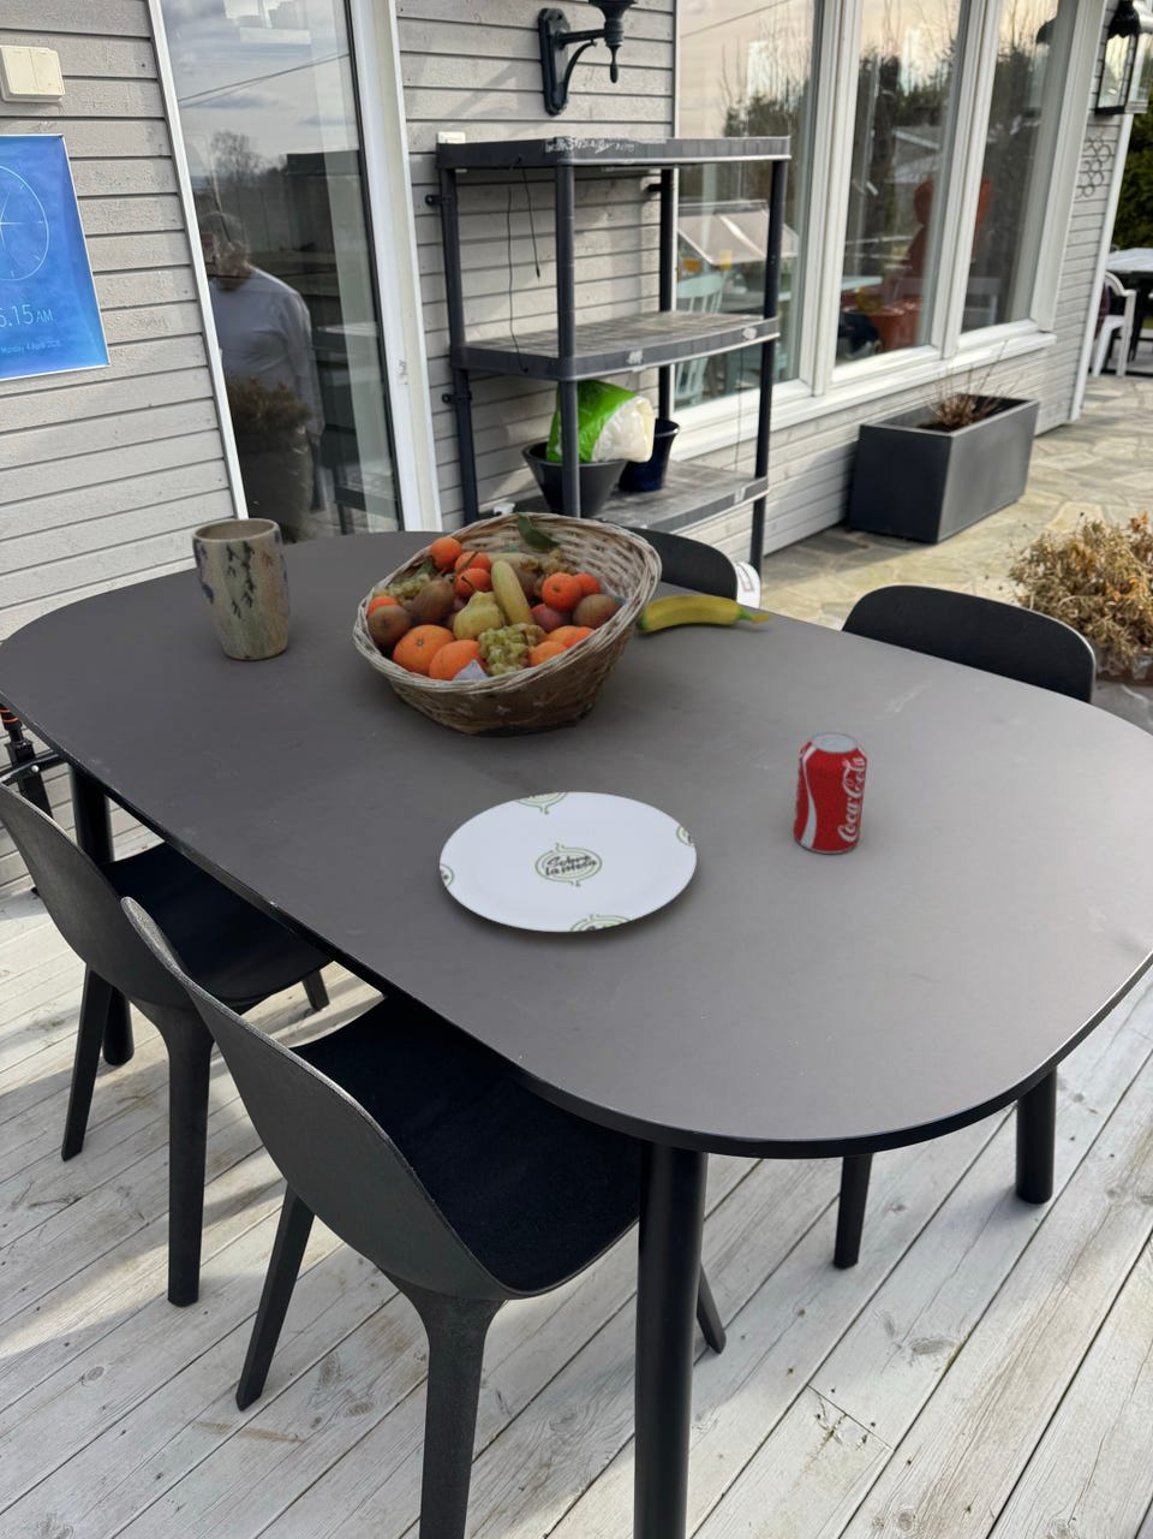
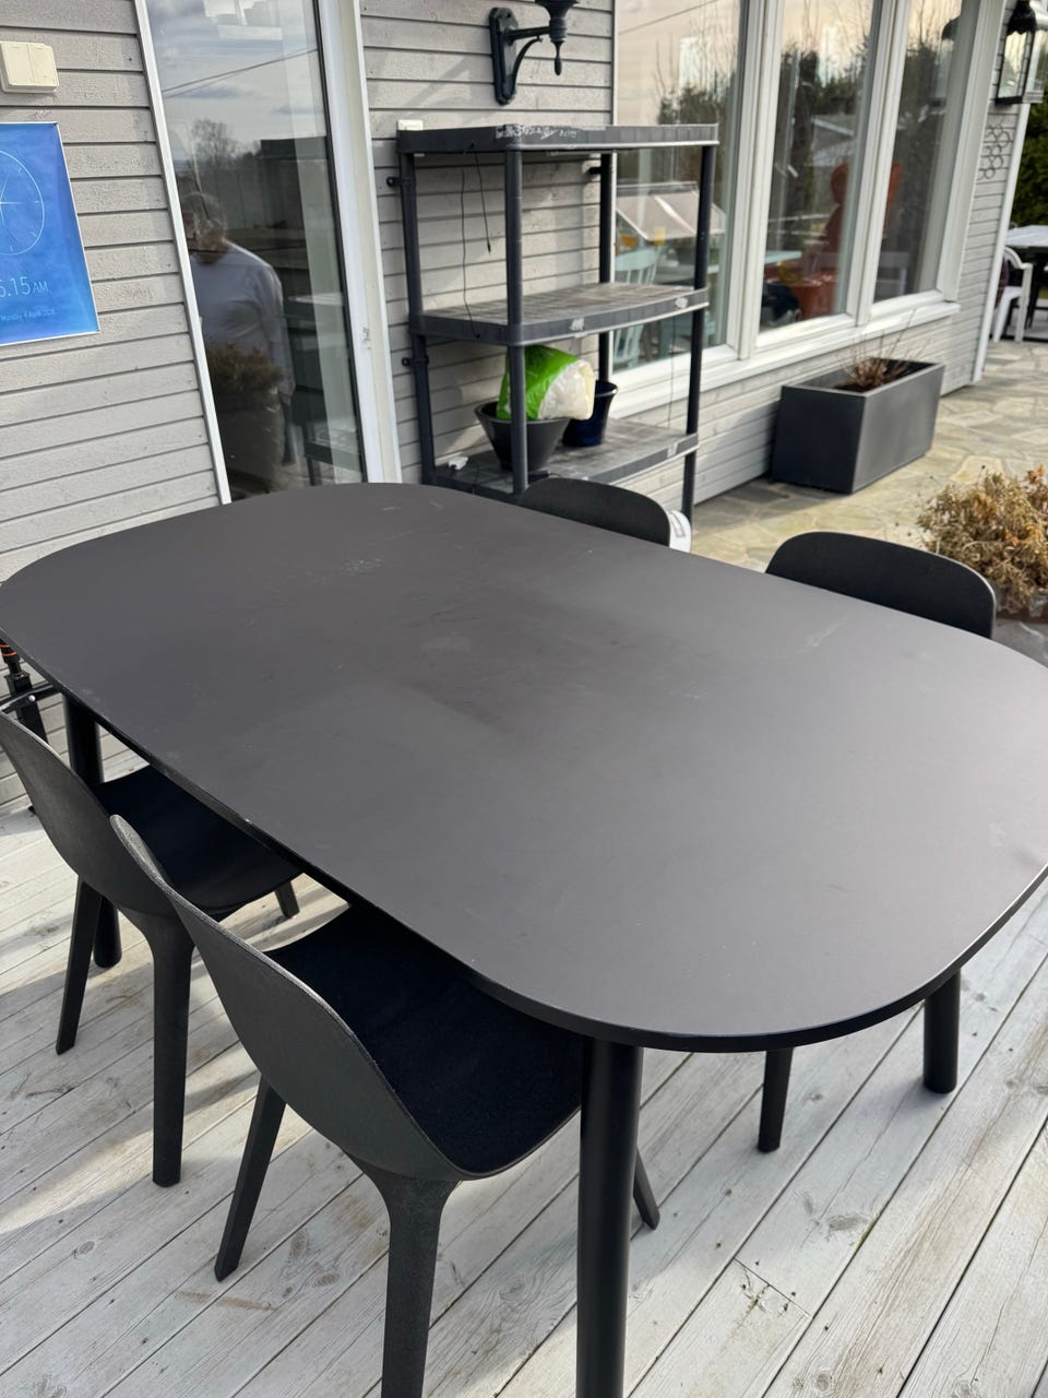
- plate [438,791,698,933]
- fruit basket [351,511,662,737]
- plant pot [191,517,292,662]
- banana [633,594,773,634]
- beverage can [792,730,868,854]
